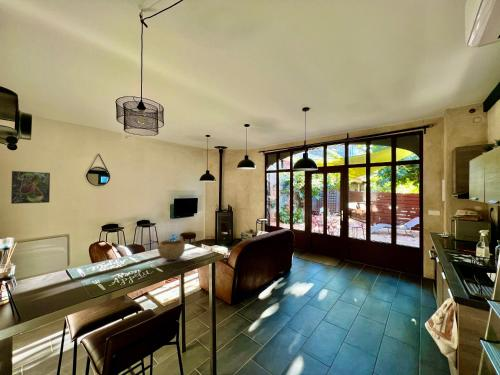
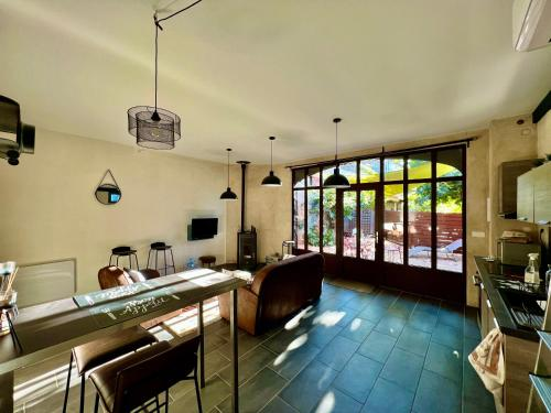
- bowl [156,239,186,261]
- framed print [10,170,51,205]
